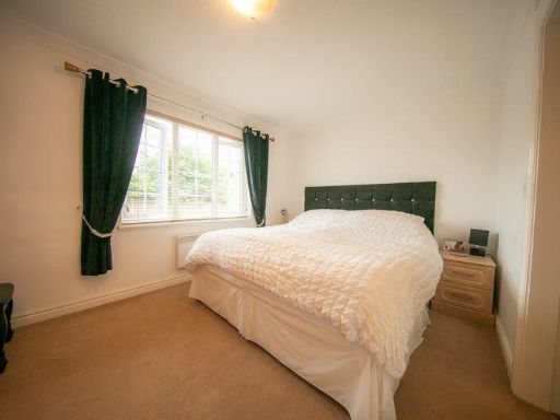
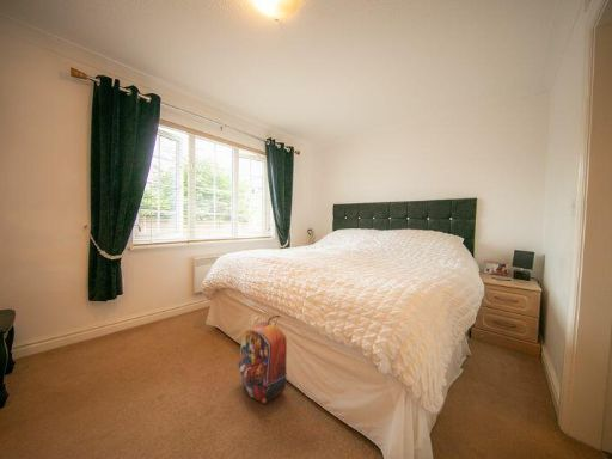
+ backpack [238,314,288,404]
